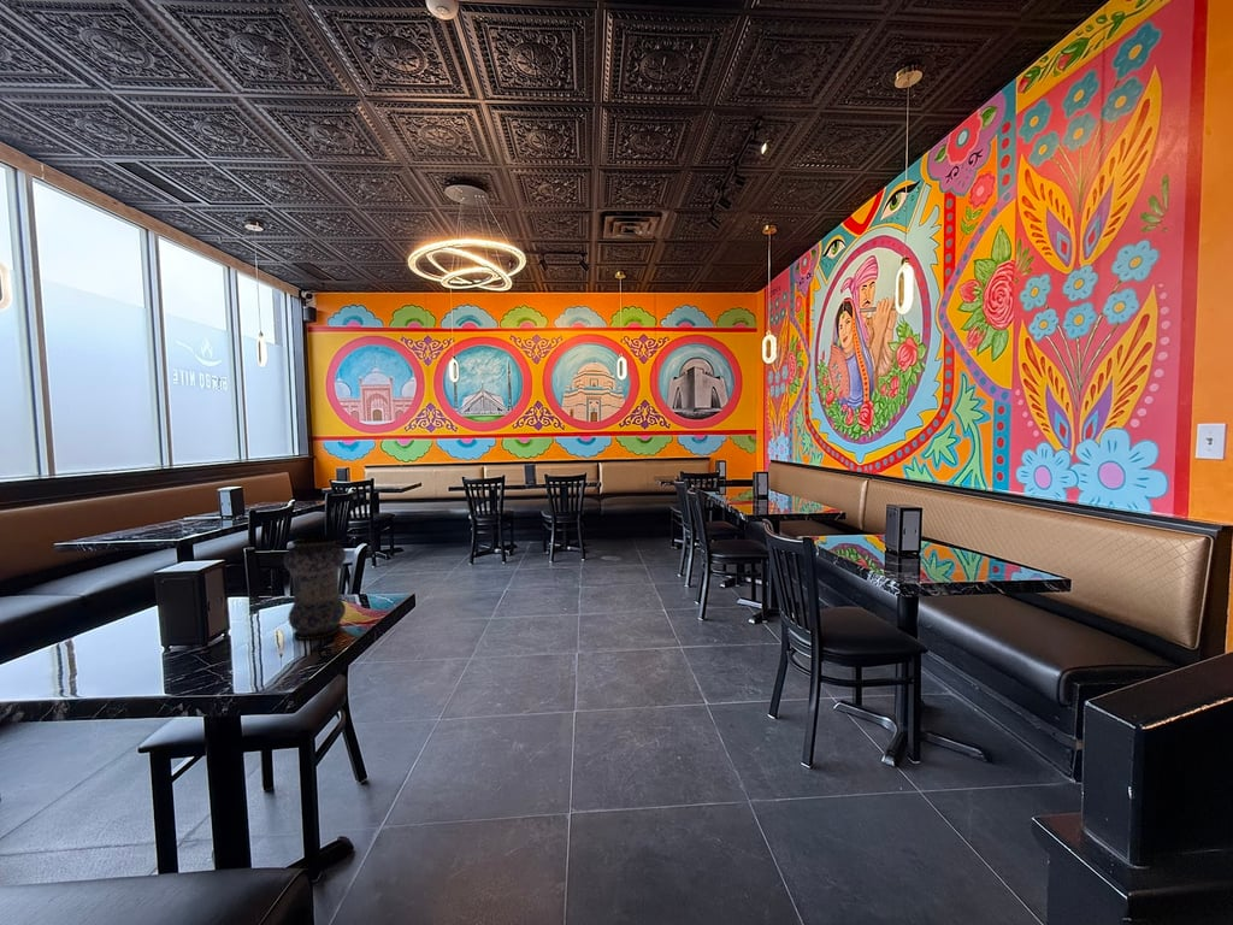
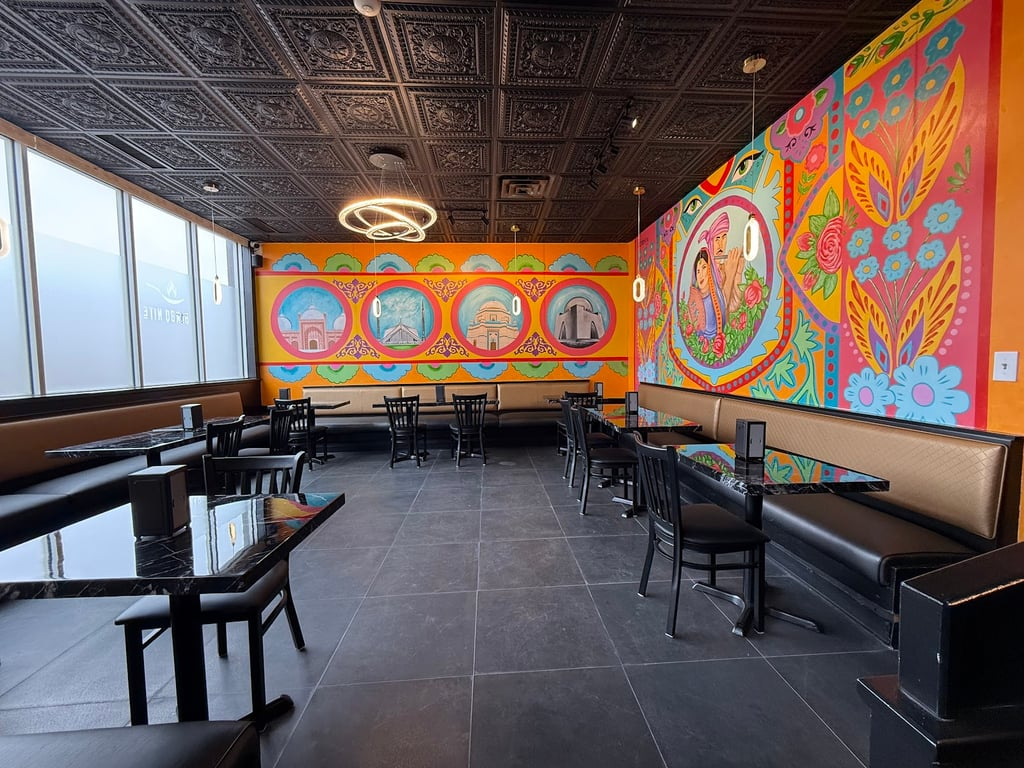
- vase [283,535,347,641]
